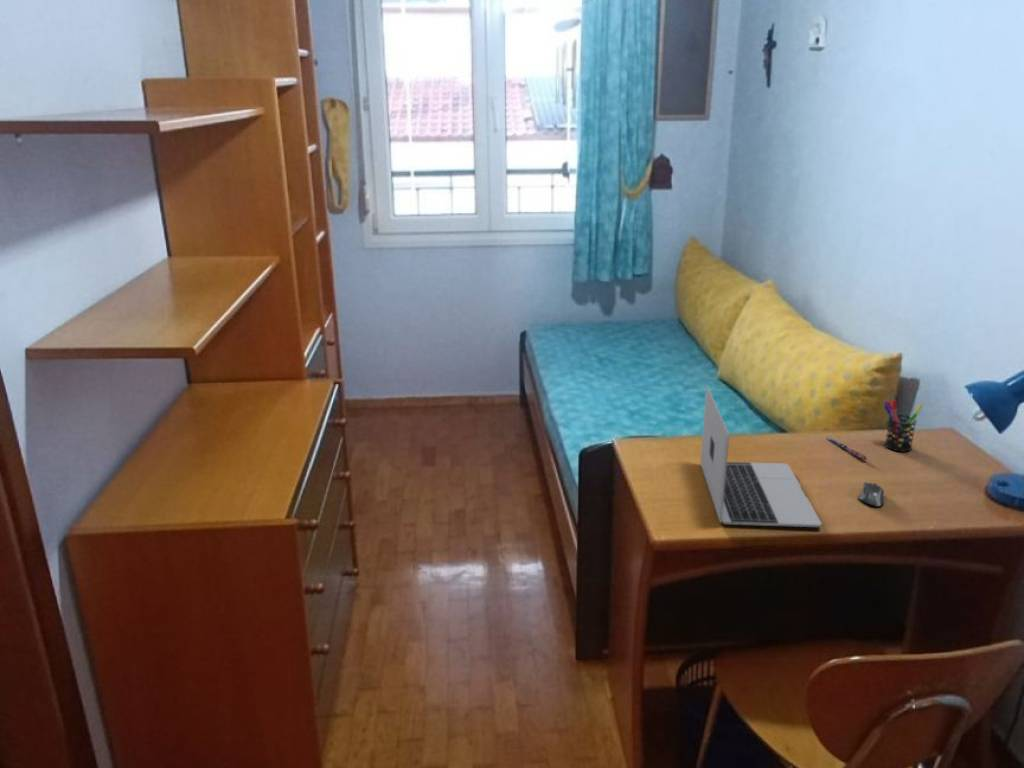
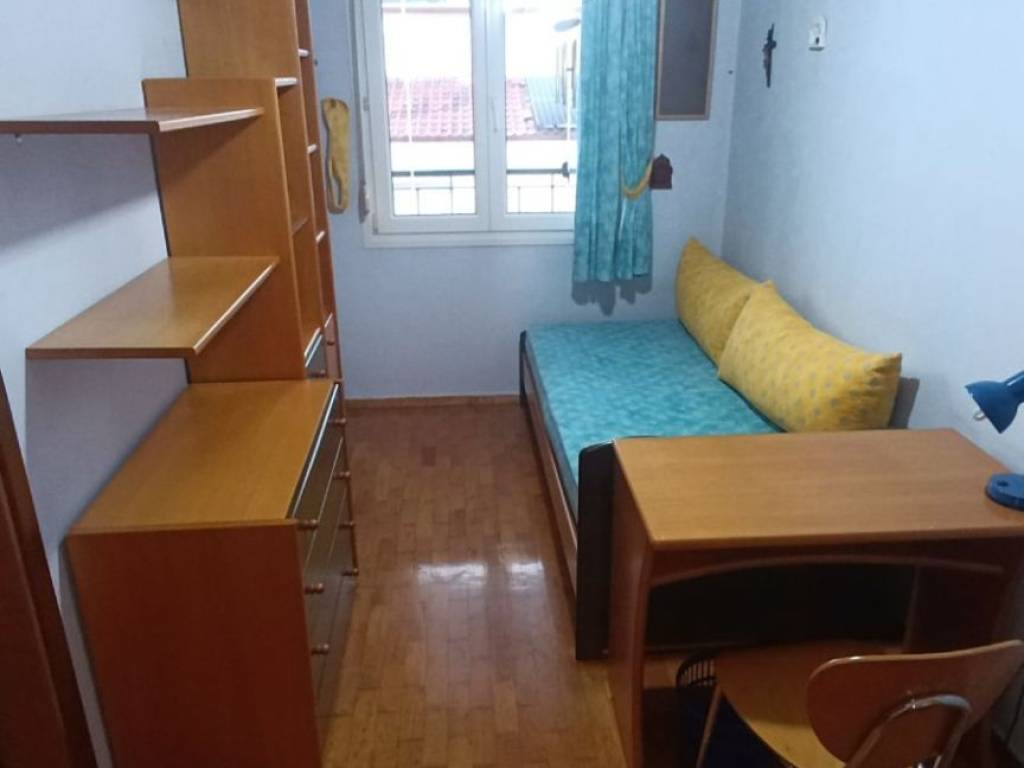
- laptop [700,385,823,528]
- pen [826,436,868,461]
- pen holder [883,399,924,453]
- computer mouse [857,481,885,508]
